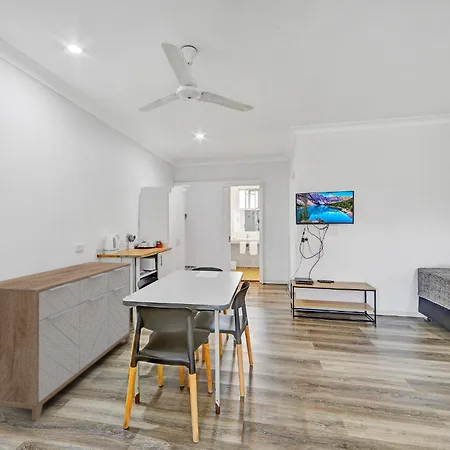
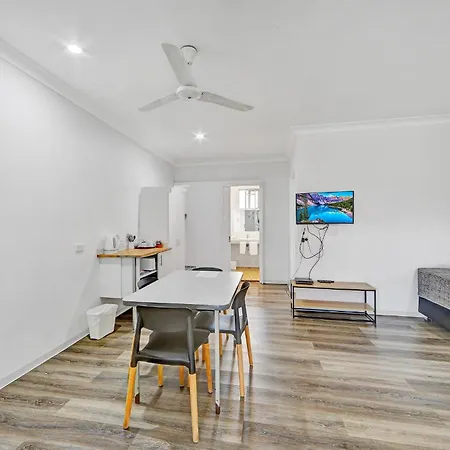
- sideboard [0,261,132,422]
